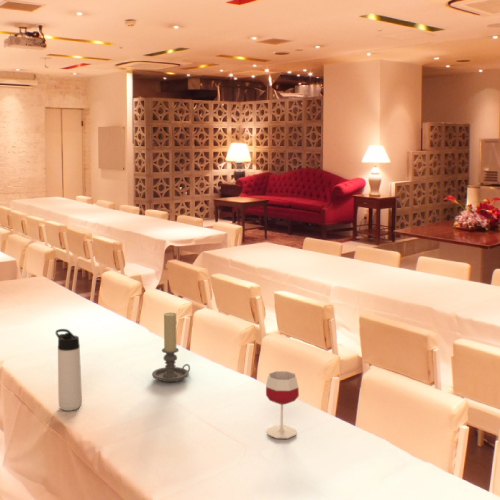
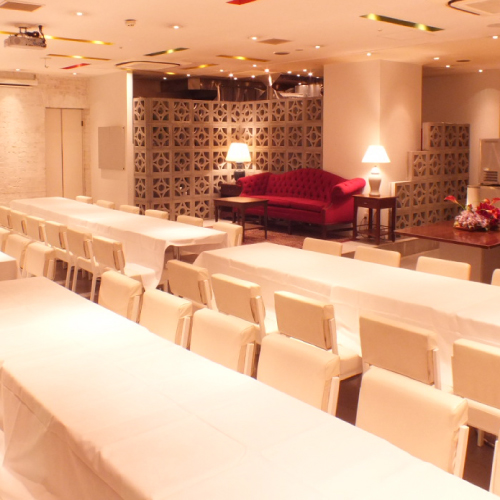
- wineglass [265,370,300,440]
- thermos bottle [55,328,83,412]
- candle holder [151,312,191,383]
